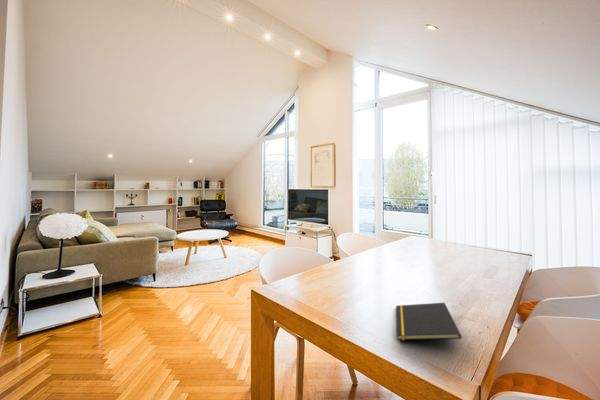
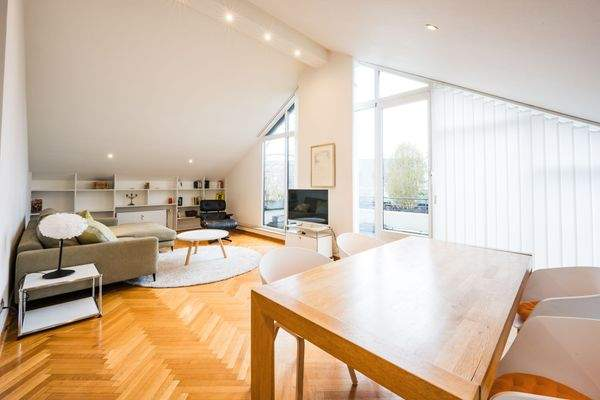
- notepad [395,302,462,341]
